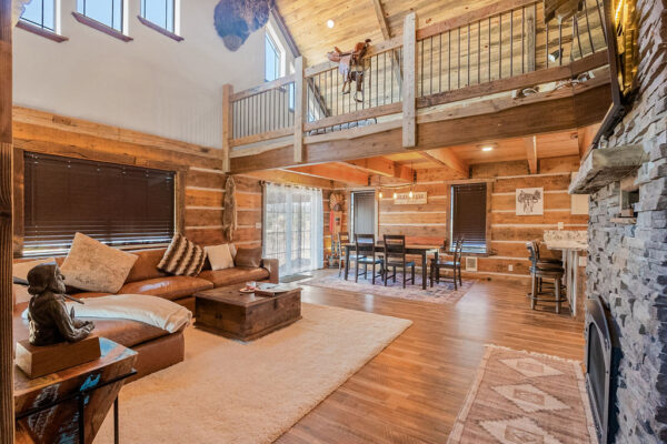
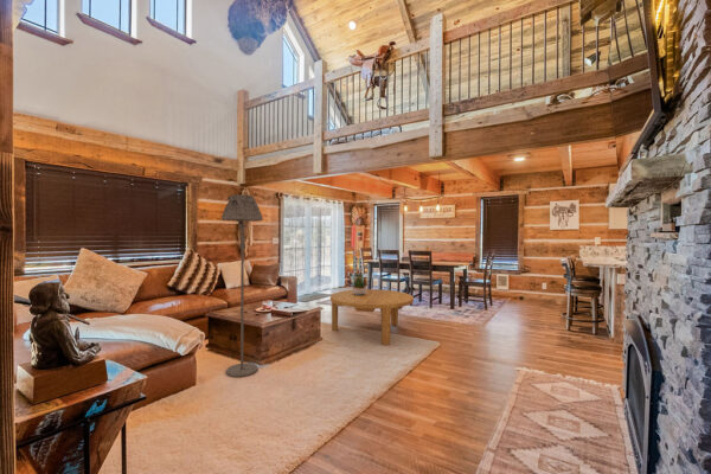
+ potted plant [351,269,372,295]
+ coffee table [329,288,415,346]
+ floor lamp [220,193,264,378]
